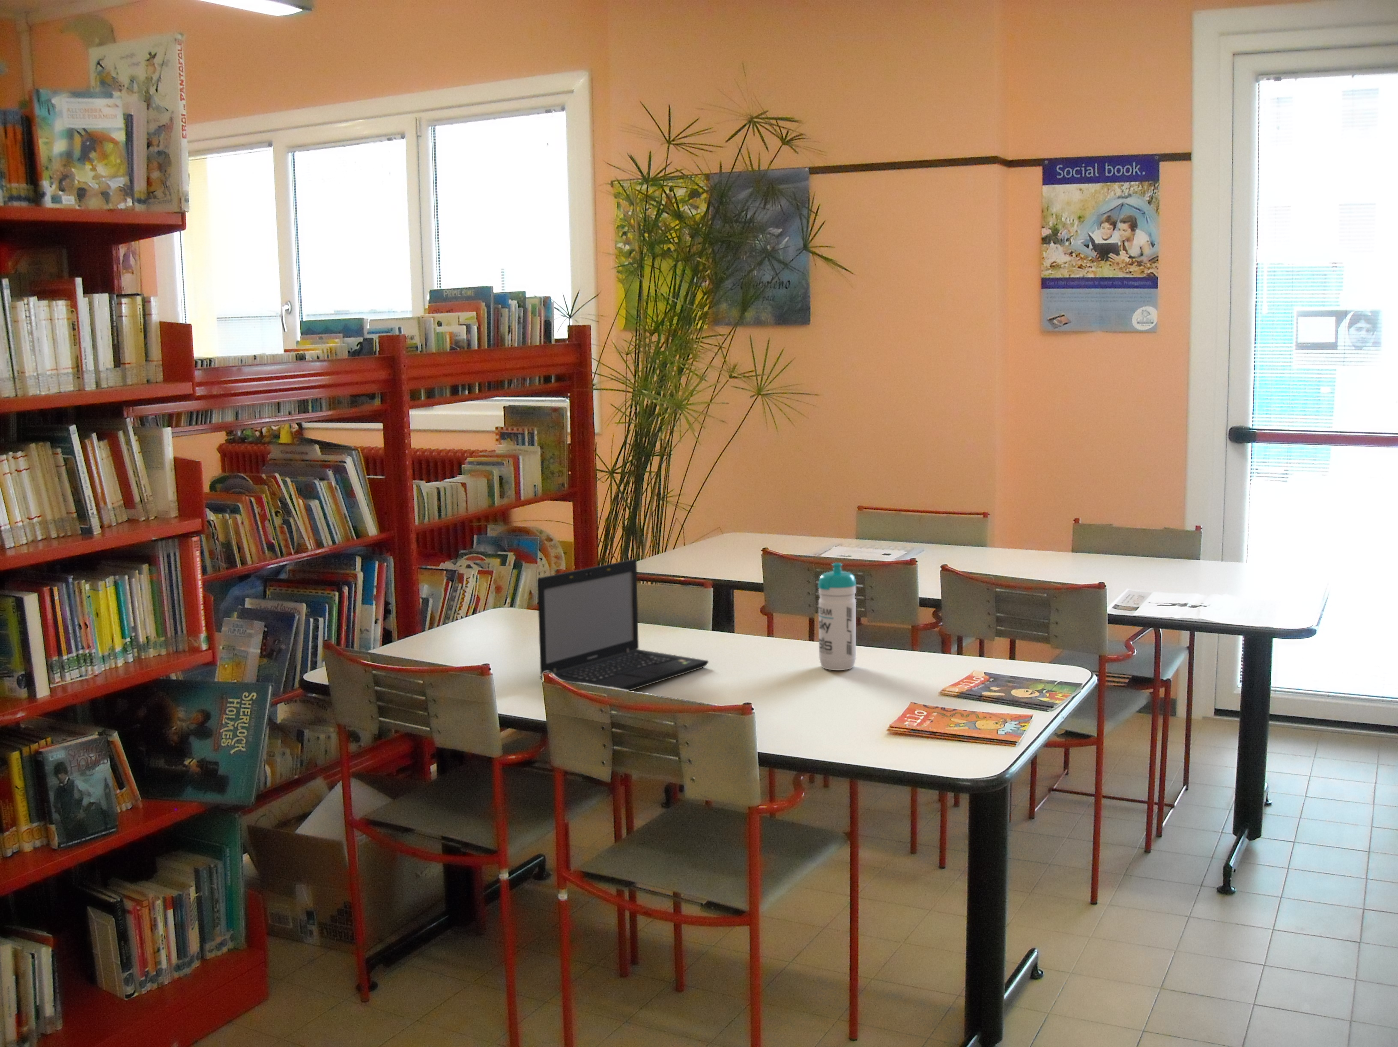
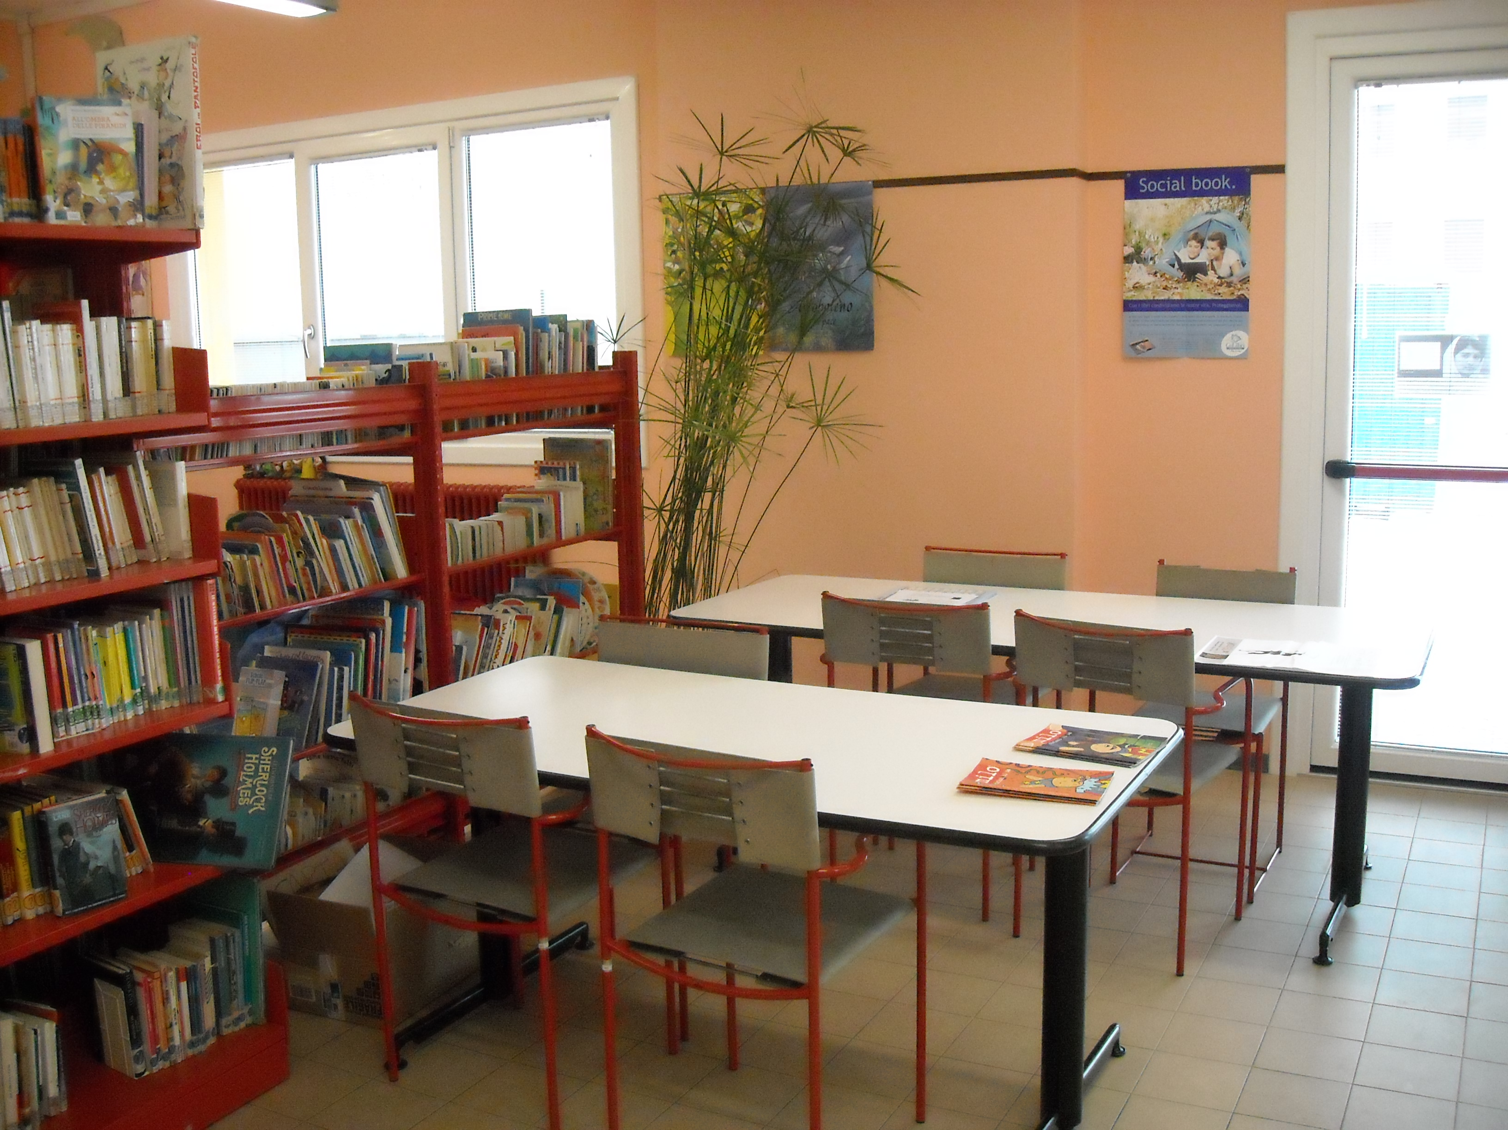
- laptop [537,559,709,691]
- water bottle [818,562,856,671]
